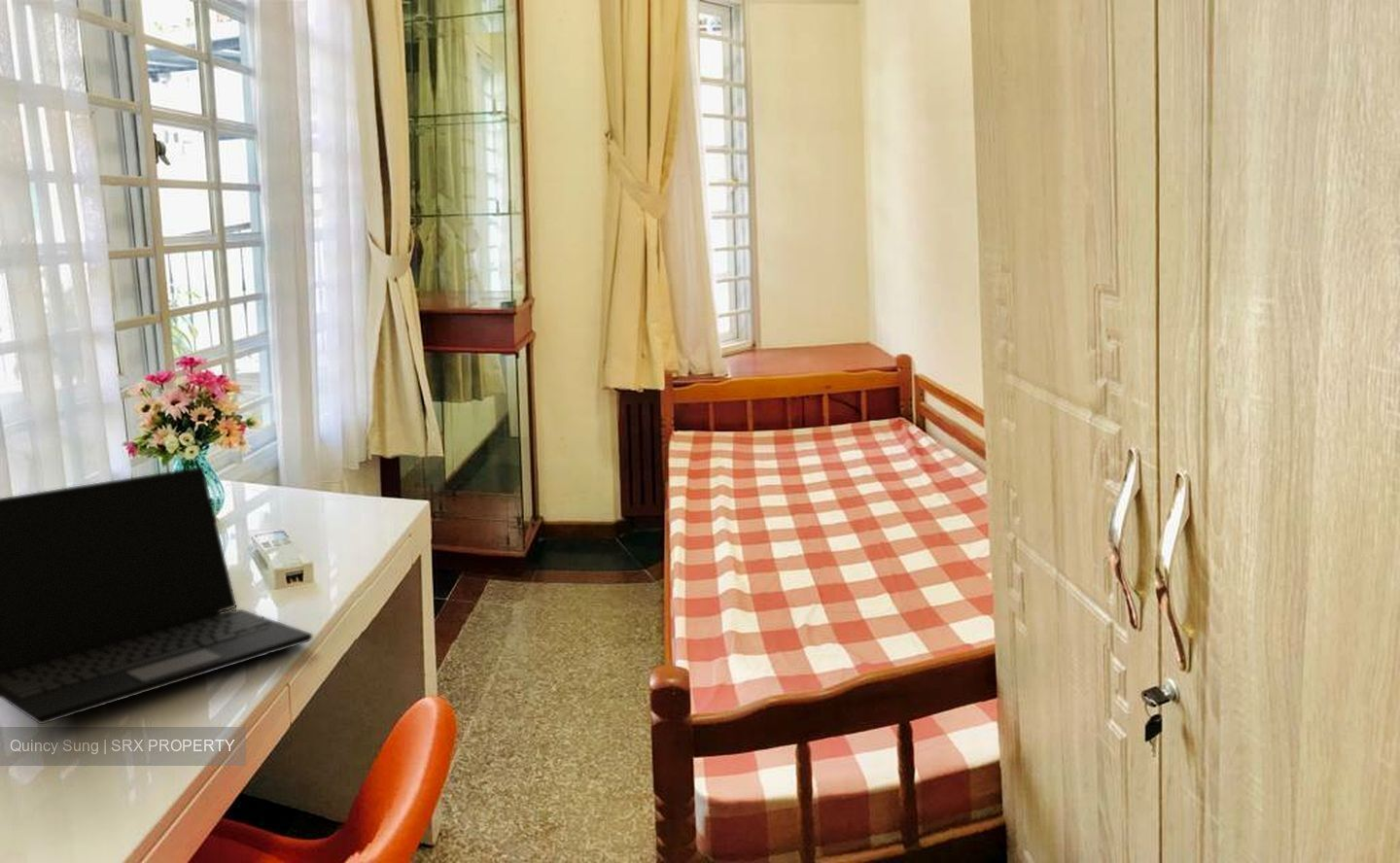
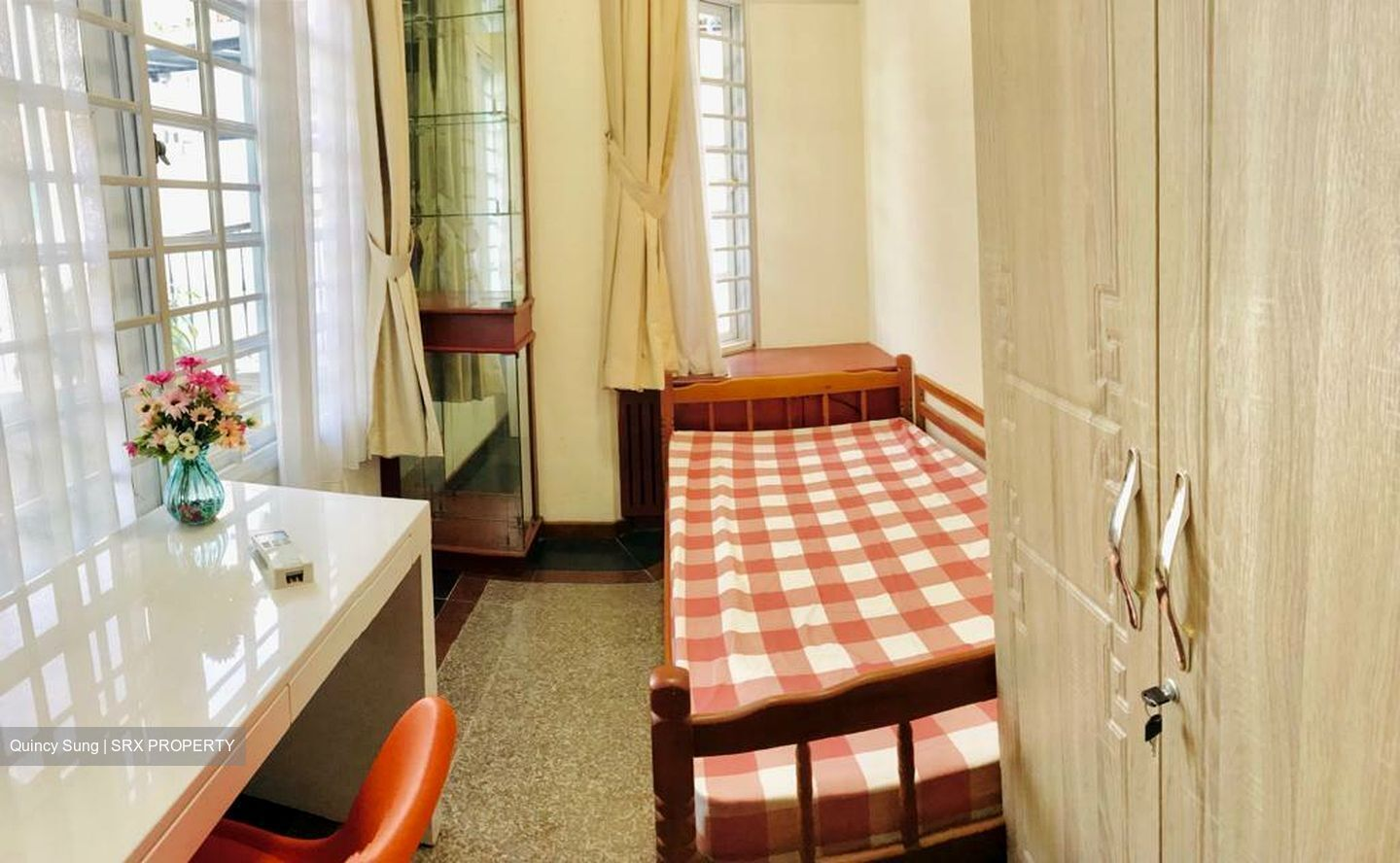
- laptop [0,466,314,725]
